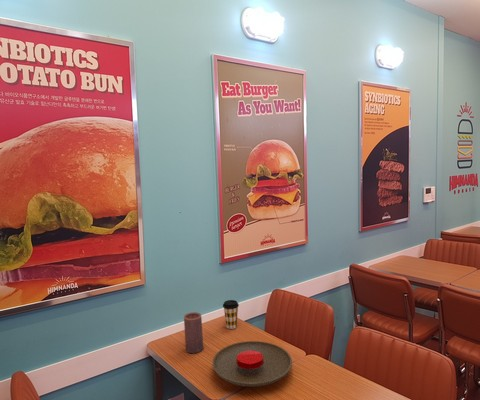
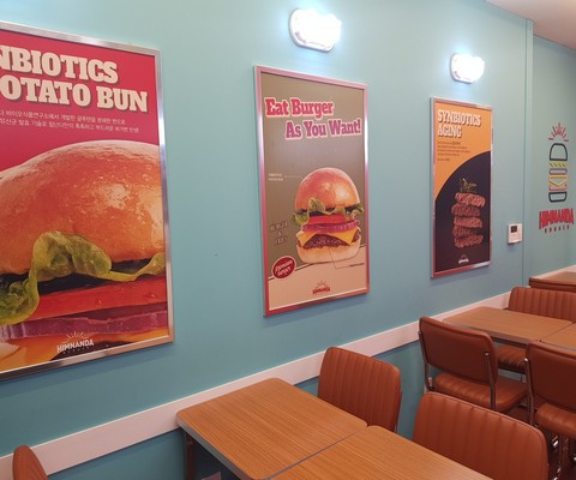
- plate [212,340,293,388]
- coffee cup [222,299,240,330]
- candle [183,311,205,354]
